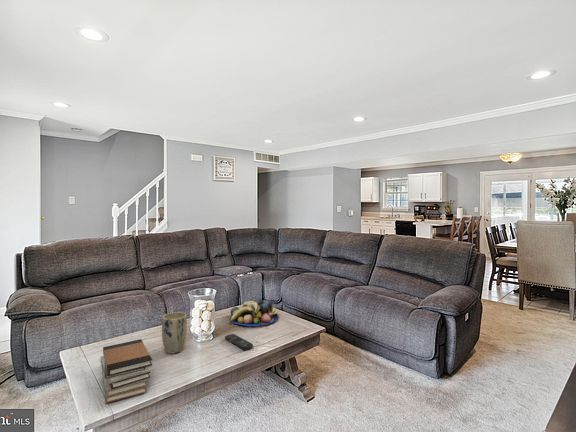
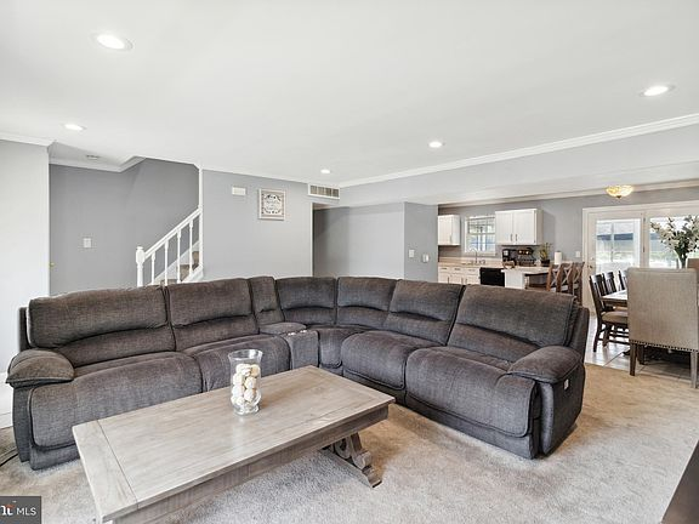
- book stack [99,338,153,404]
- plant pot [161,311,188,355]
- fruit bowl [229,298,280,327]
- remote control [224,333,254,351]
